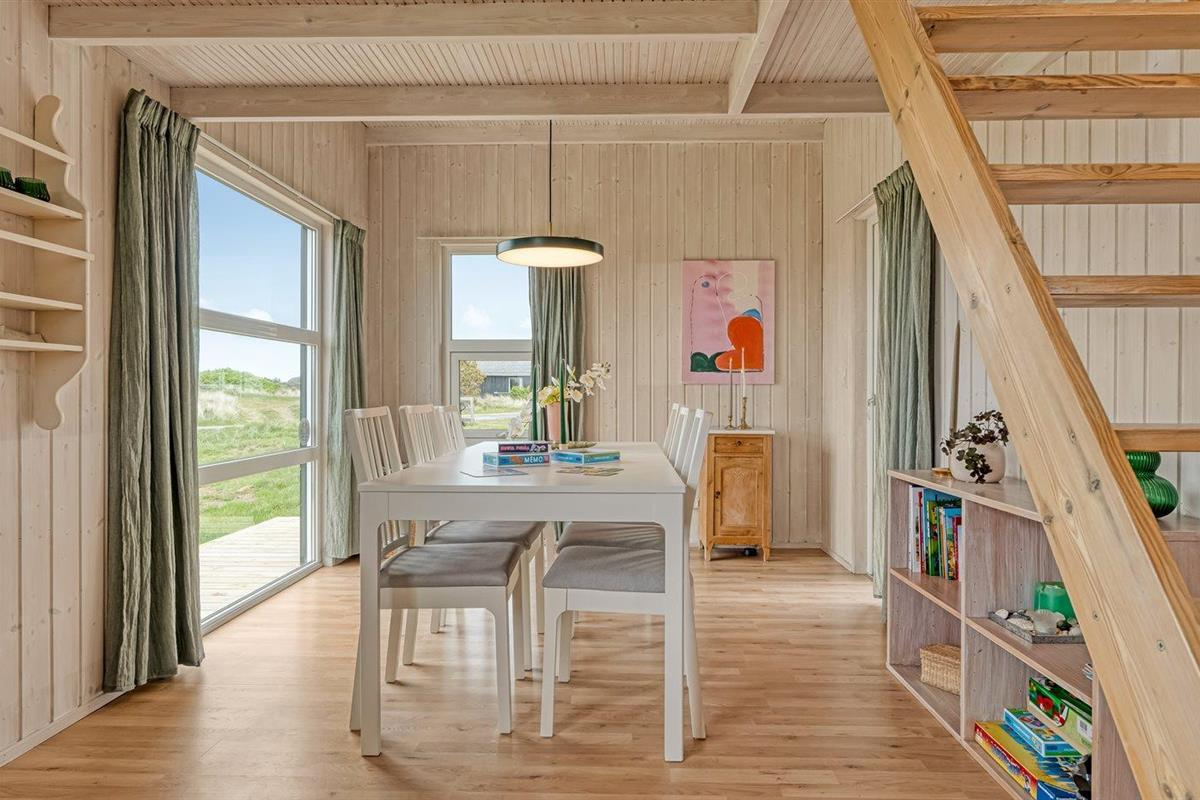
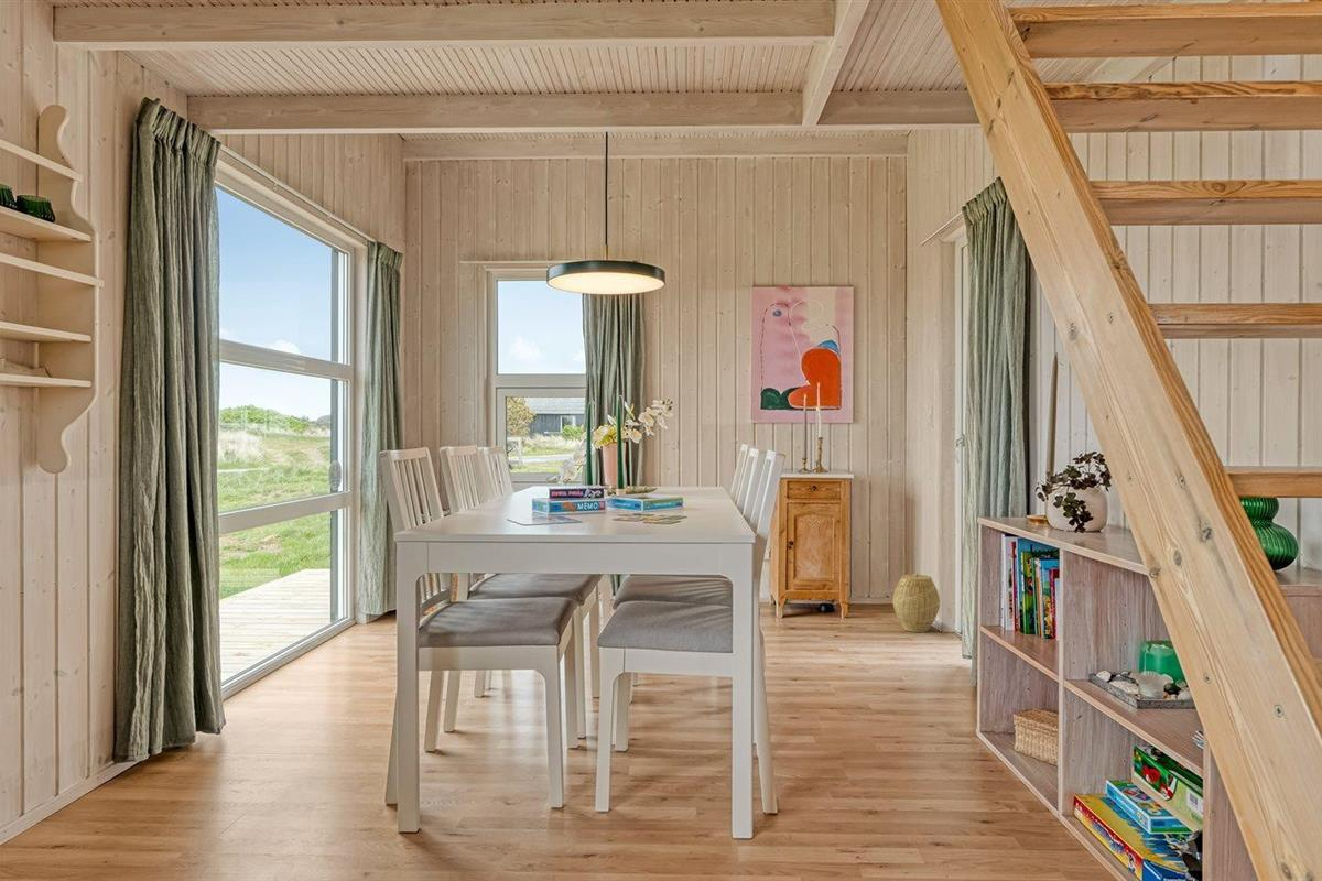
+ woven basket [891,573,941,633]
